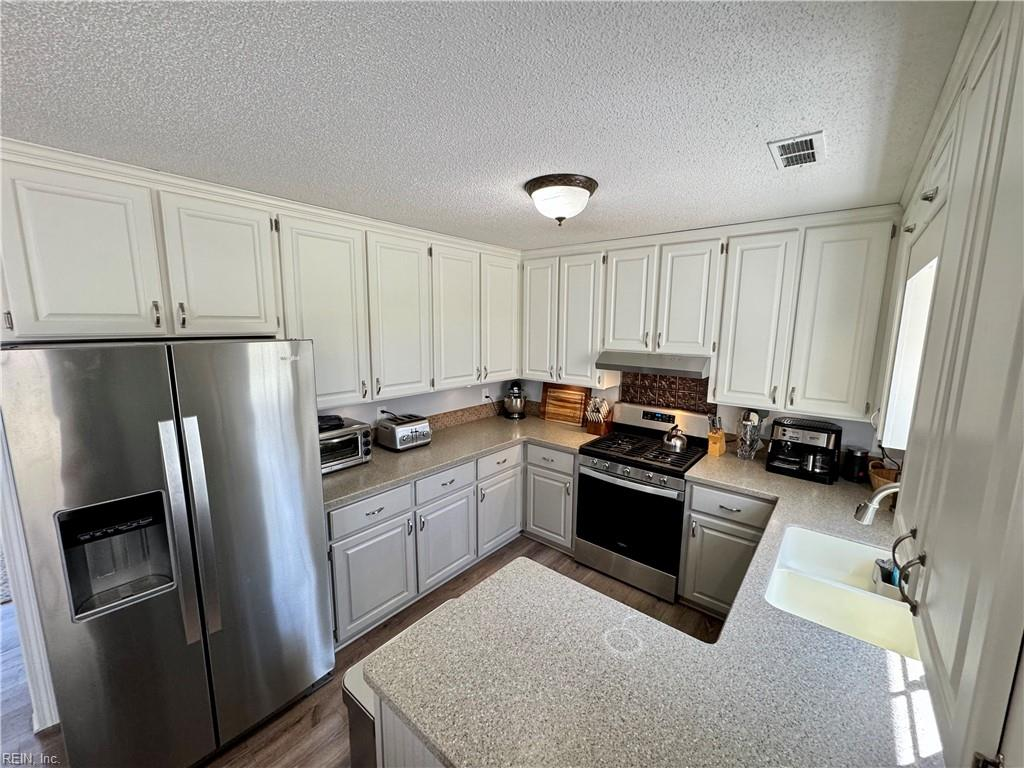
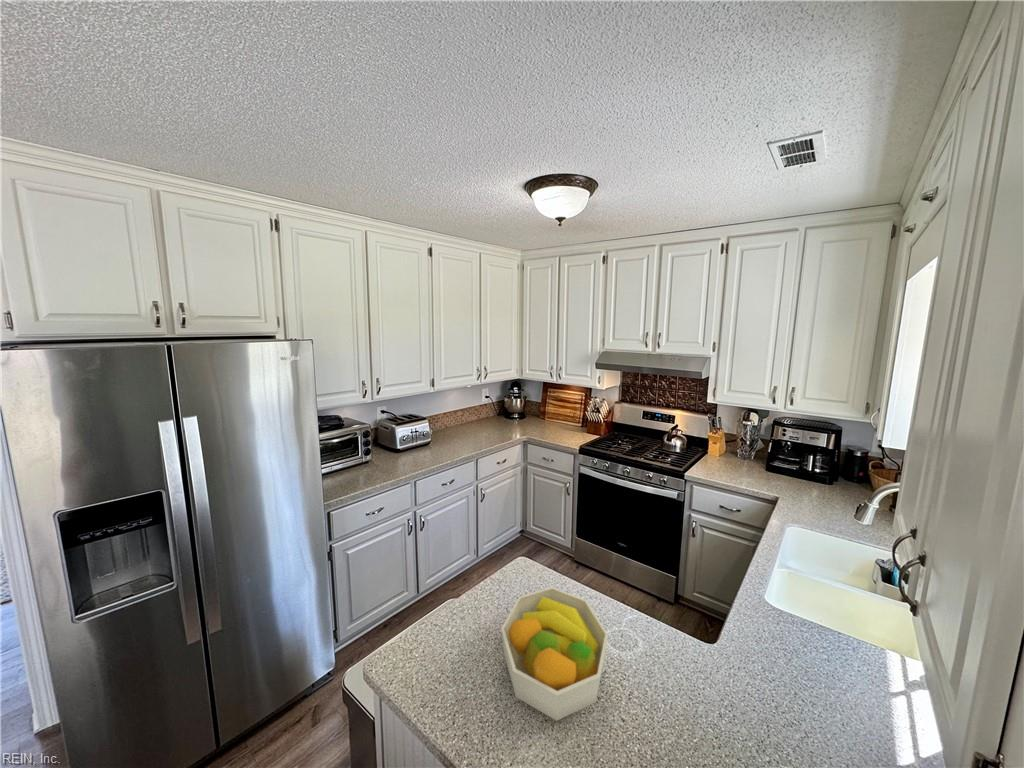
+ fruit bowl [500,586,609,722]
